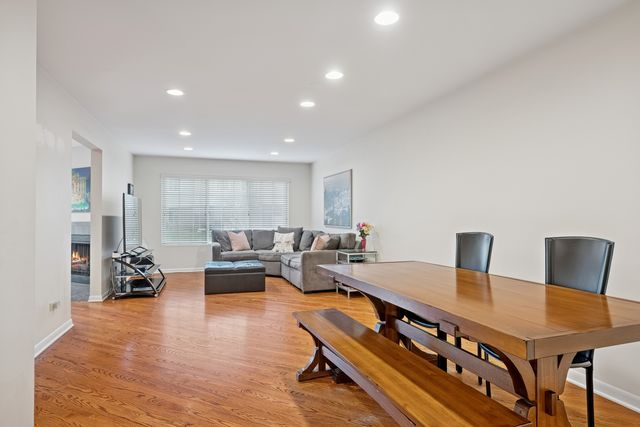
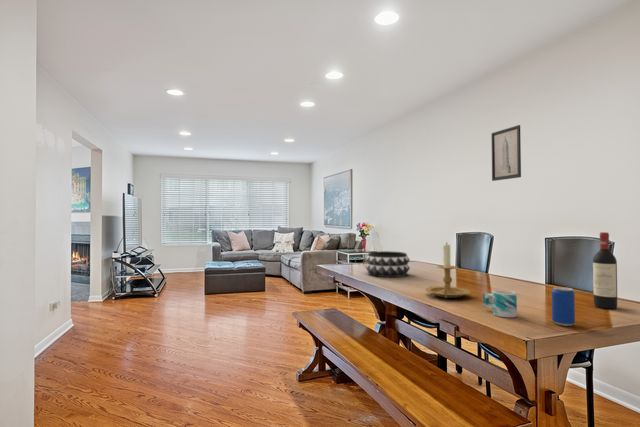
+ beverage can [551,286,576,327]
+ wine bottle [592,231,618,310]
+ wall art [490,124,522,182]
+ candle holder [424,241,472,299]
+ decorative bowl [364,250,411,278]
+ mug [482,289,518,318]
